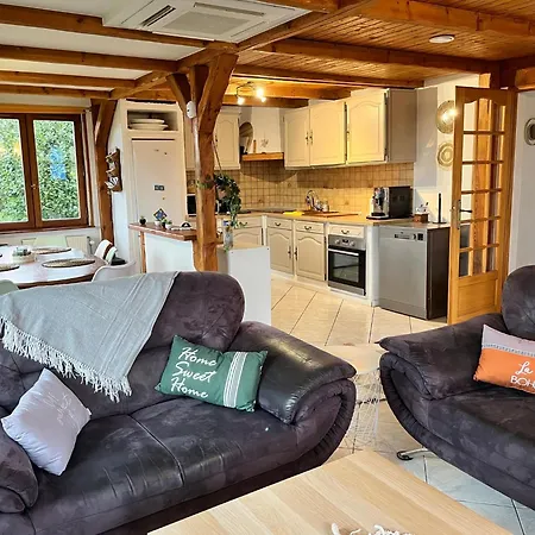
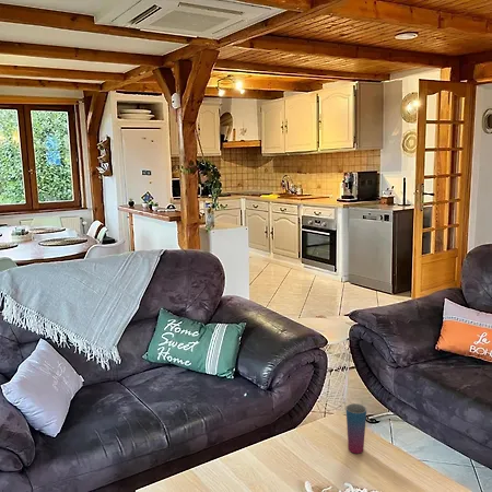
+ cup [345,402,367,455]
